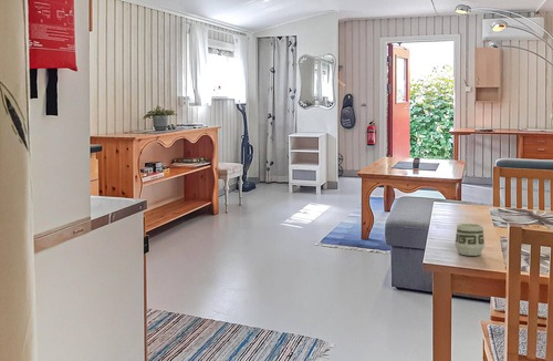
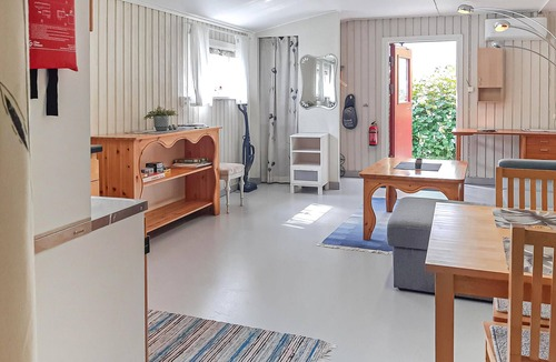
- cup [453,223,486,257]
